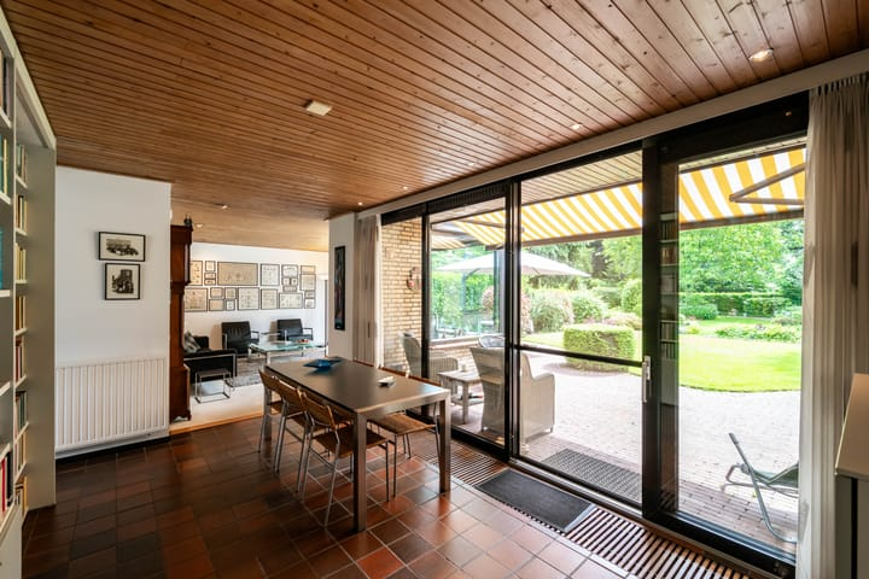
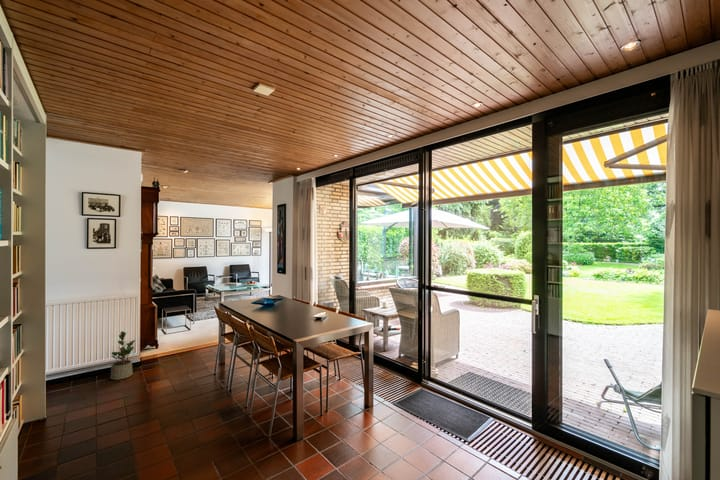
+ potted plant [109,330,136,381]
